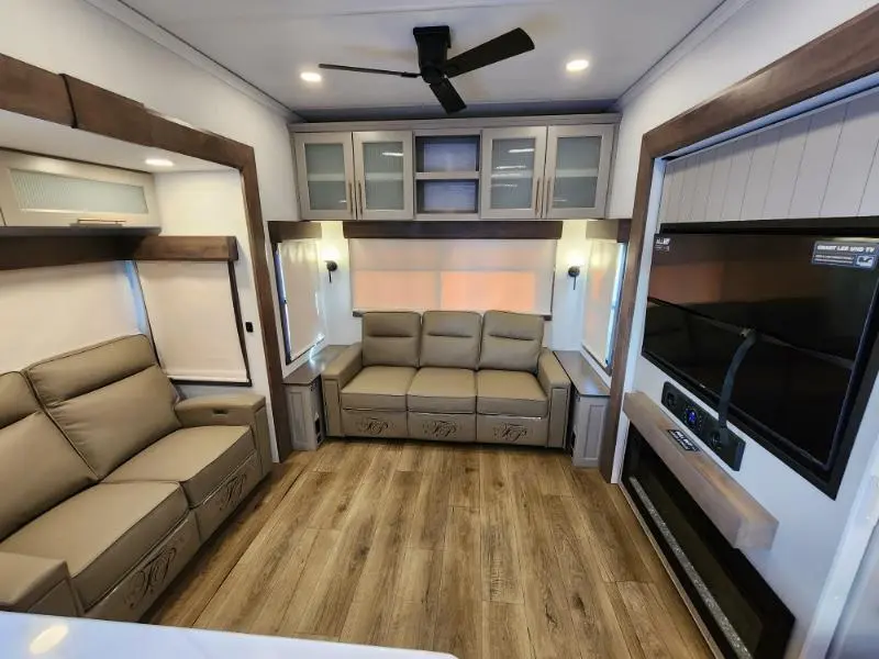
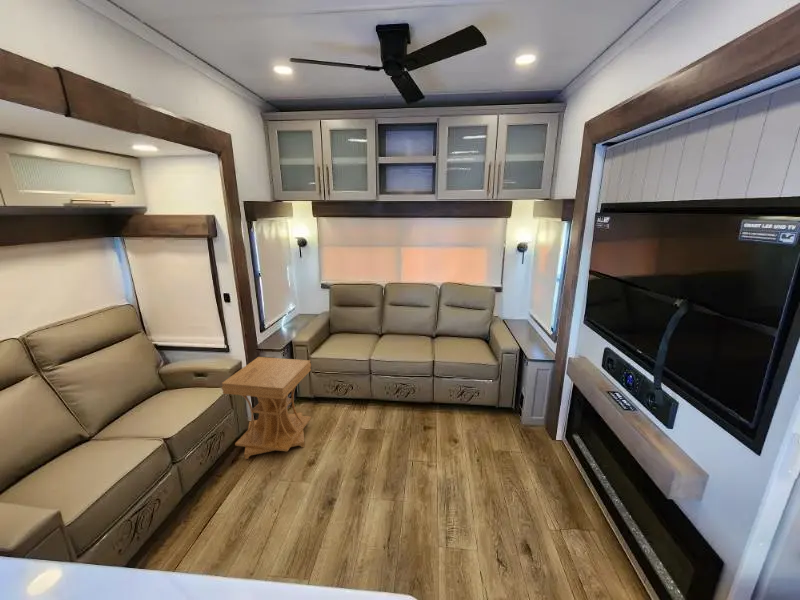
+ side table [221,356,312,460]
